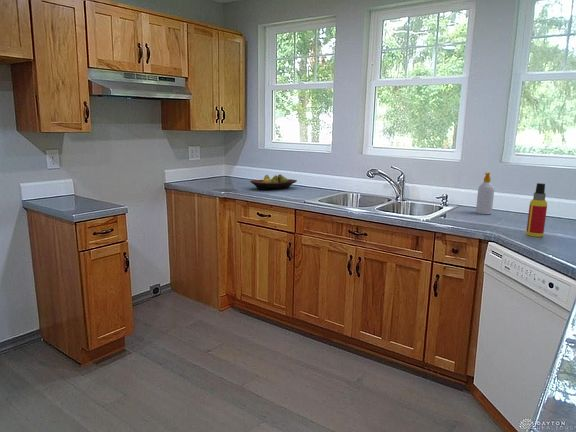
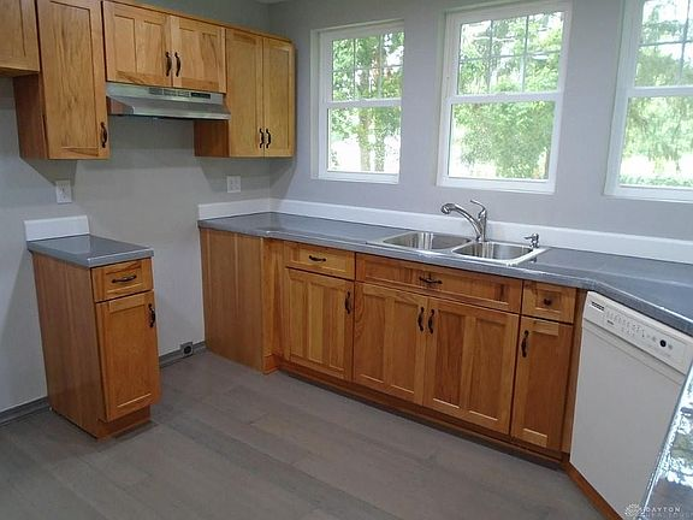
- spray bottle [525,182,548,238]
- soap bottle [475,172,495,215]
- fruit bowl [249,174,298,191]
